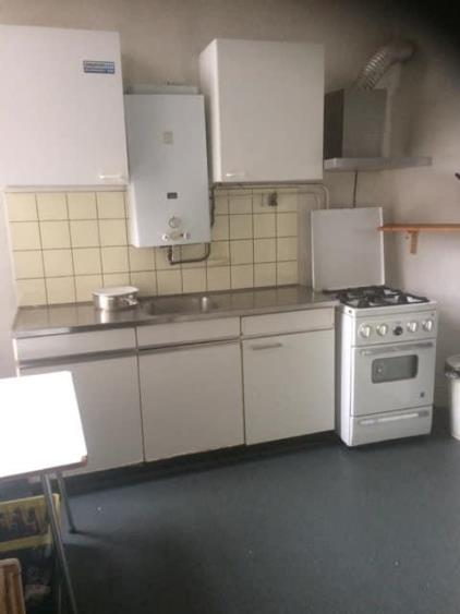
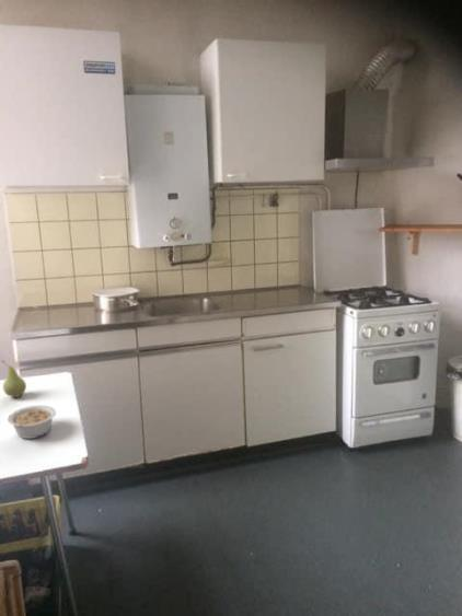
+ legume [7,404,57,440]
+ fruit [1,359,27,398]
